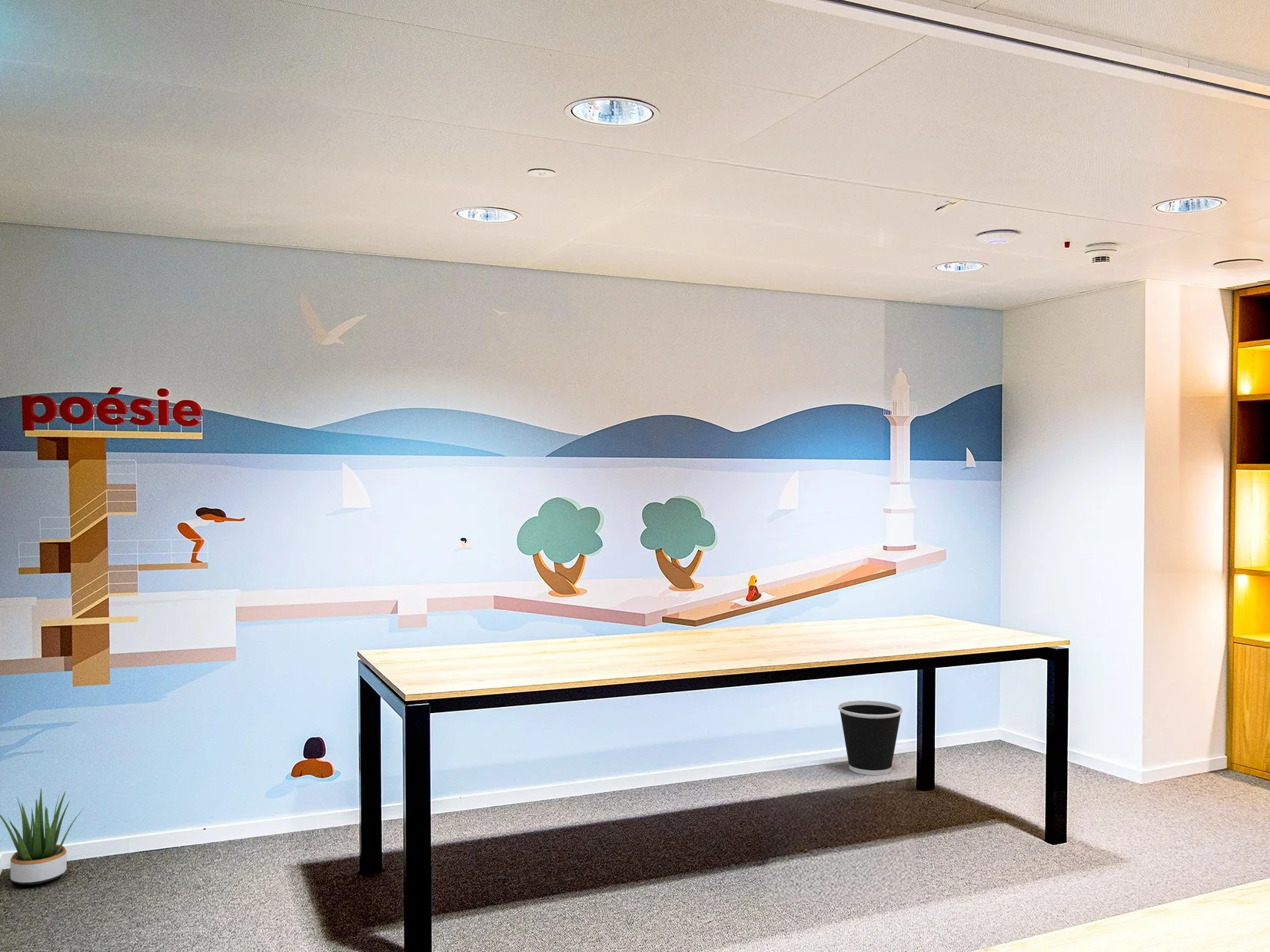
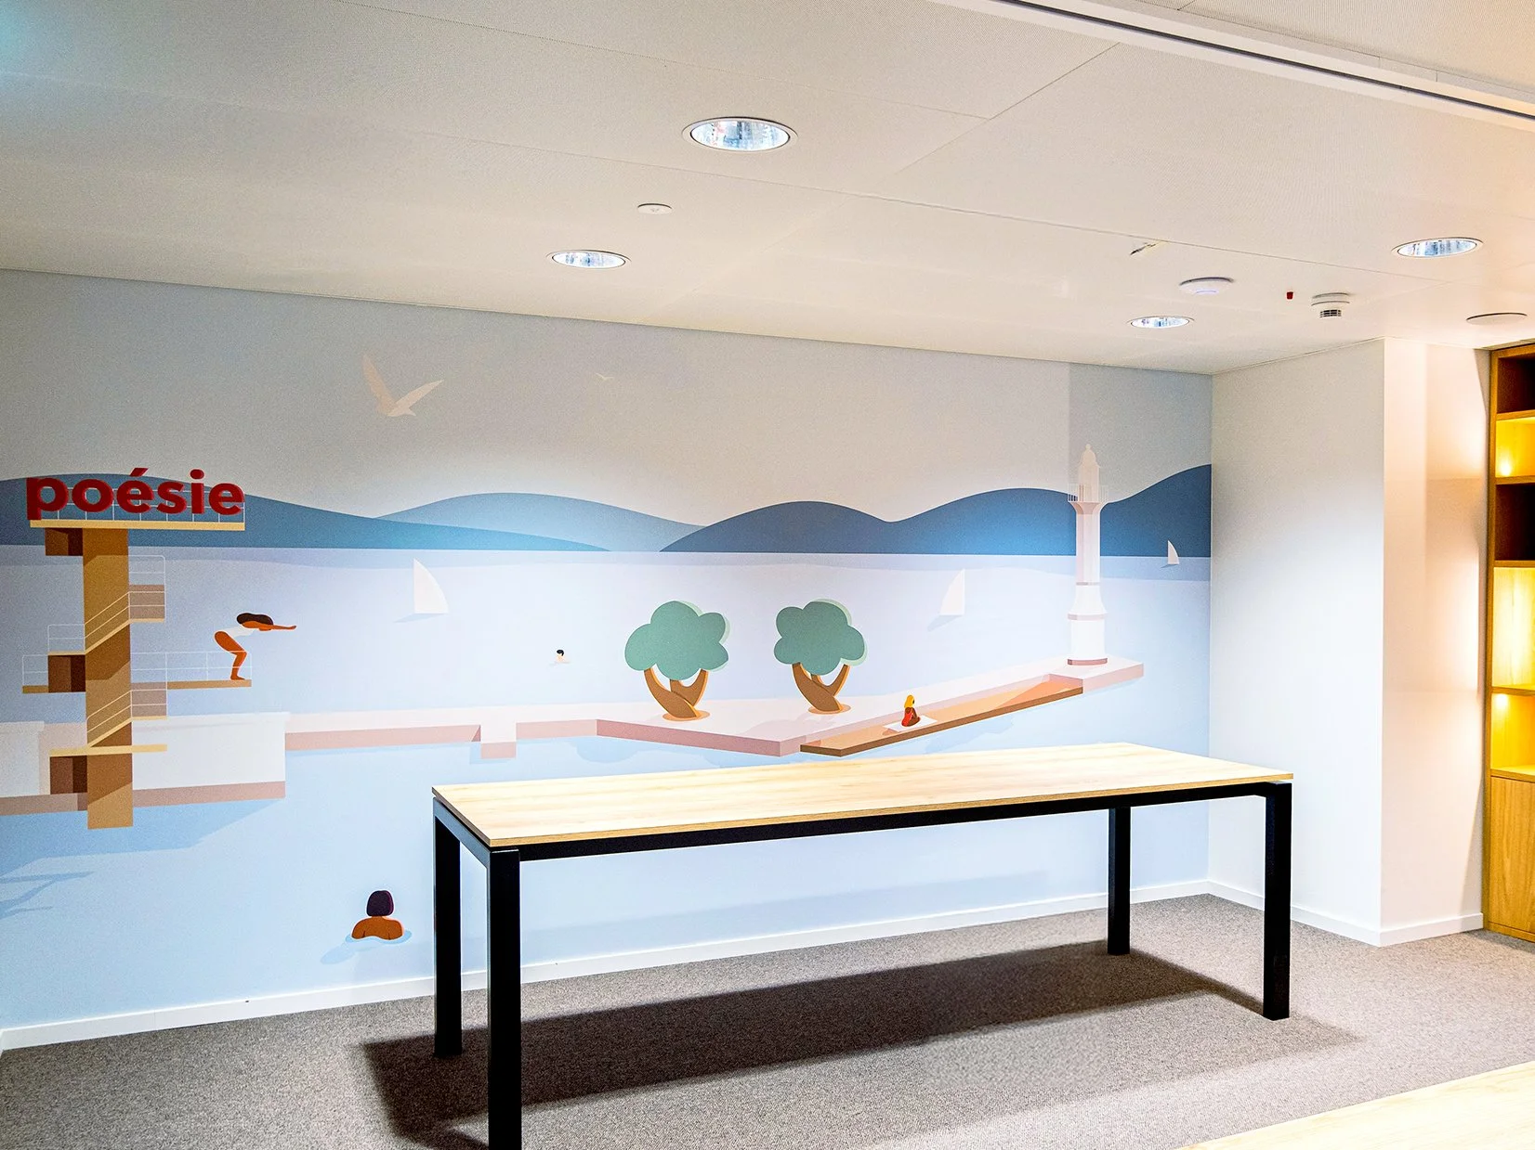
- potted plant [0,788,85,885]
- wastebasket [837,700,903,776]
